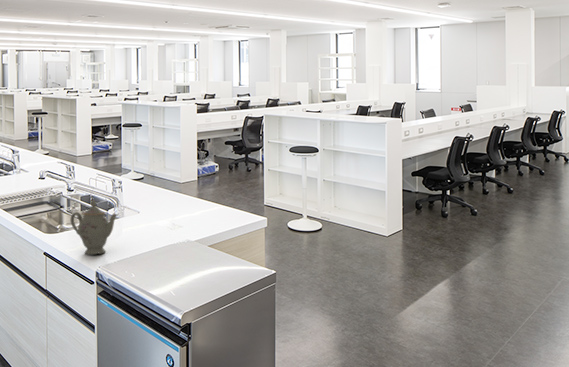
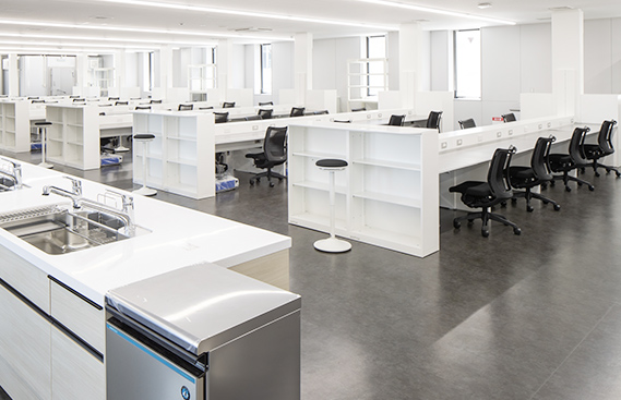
- chinaware [70,199,119,255]
